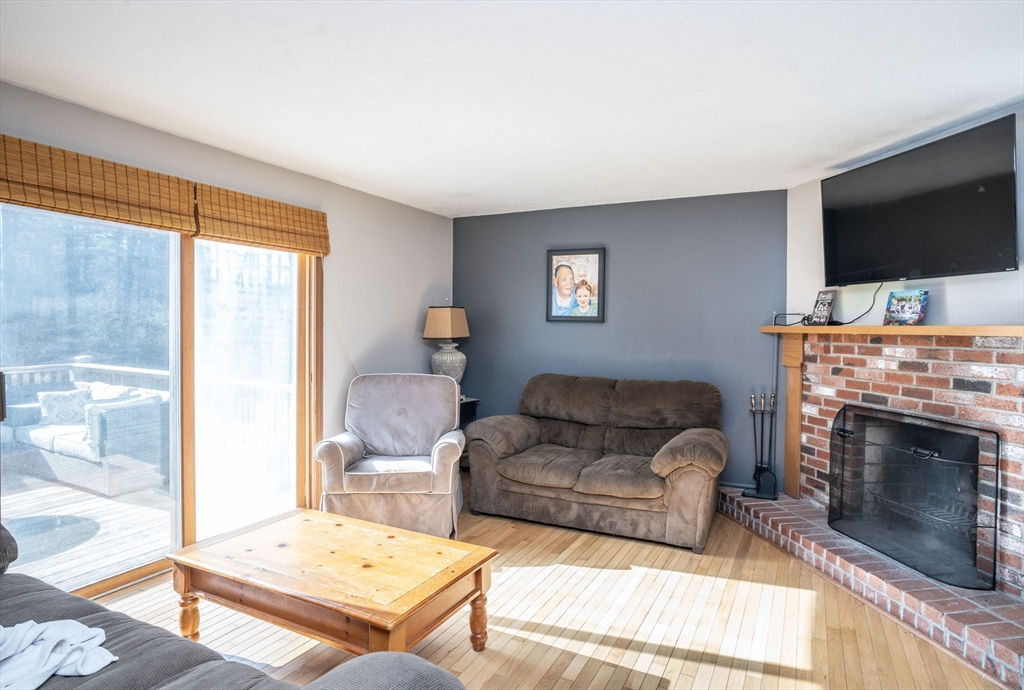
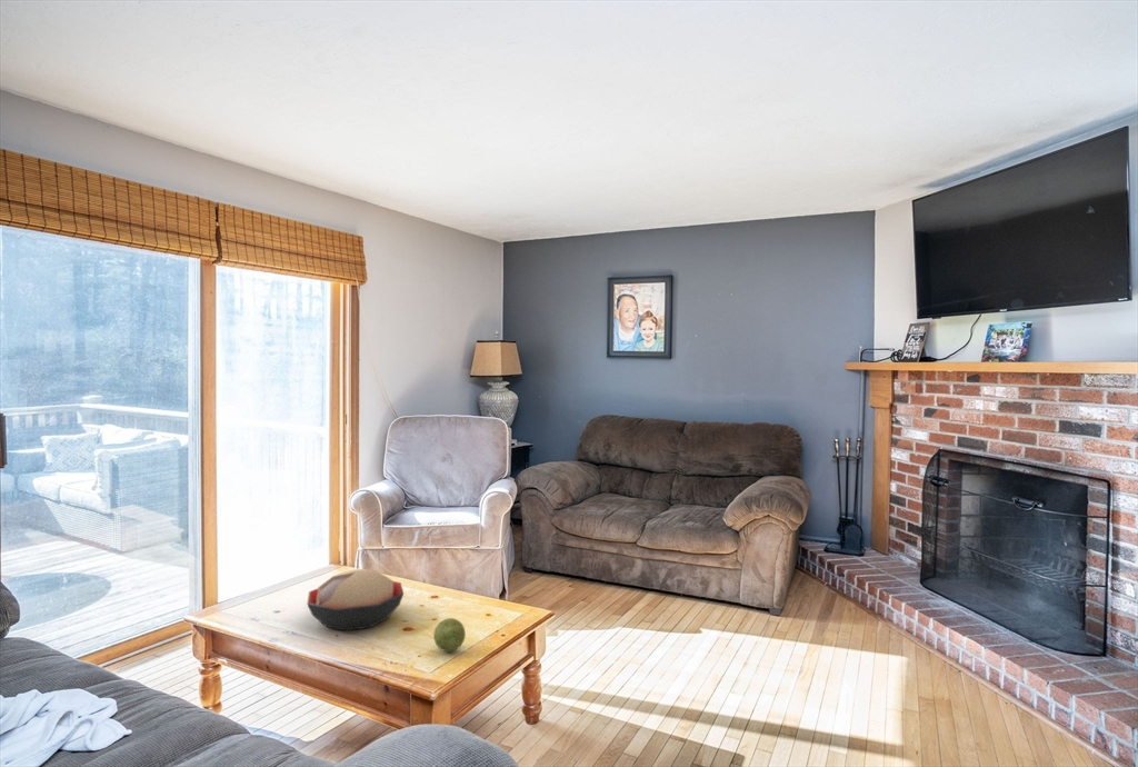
+ decorative bowl [306,568,405,631]
+ decorative ball [432,617,467,653]
